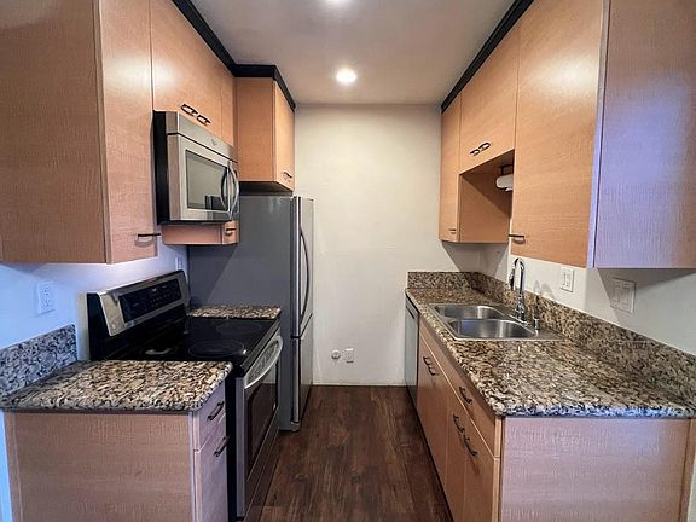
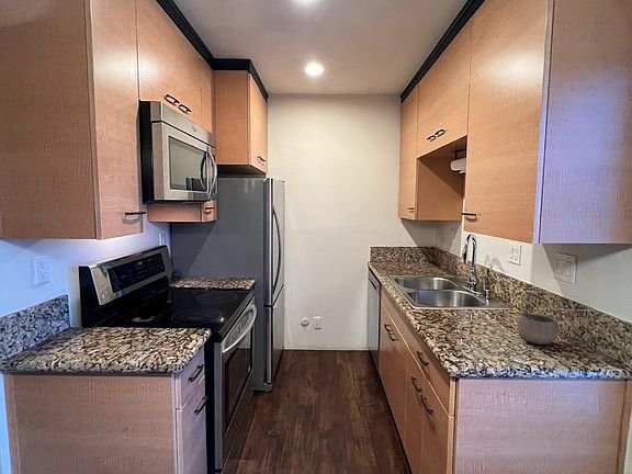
+ bowl [516,313,560,346]
